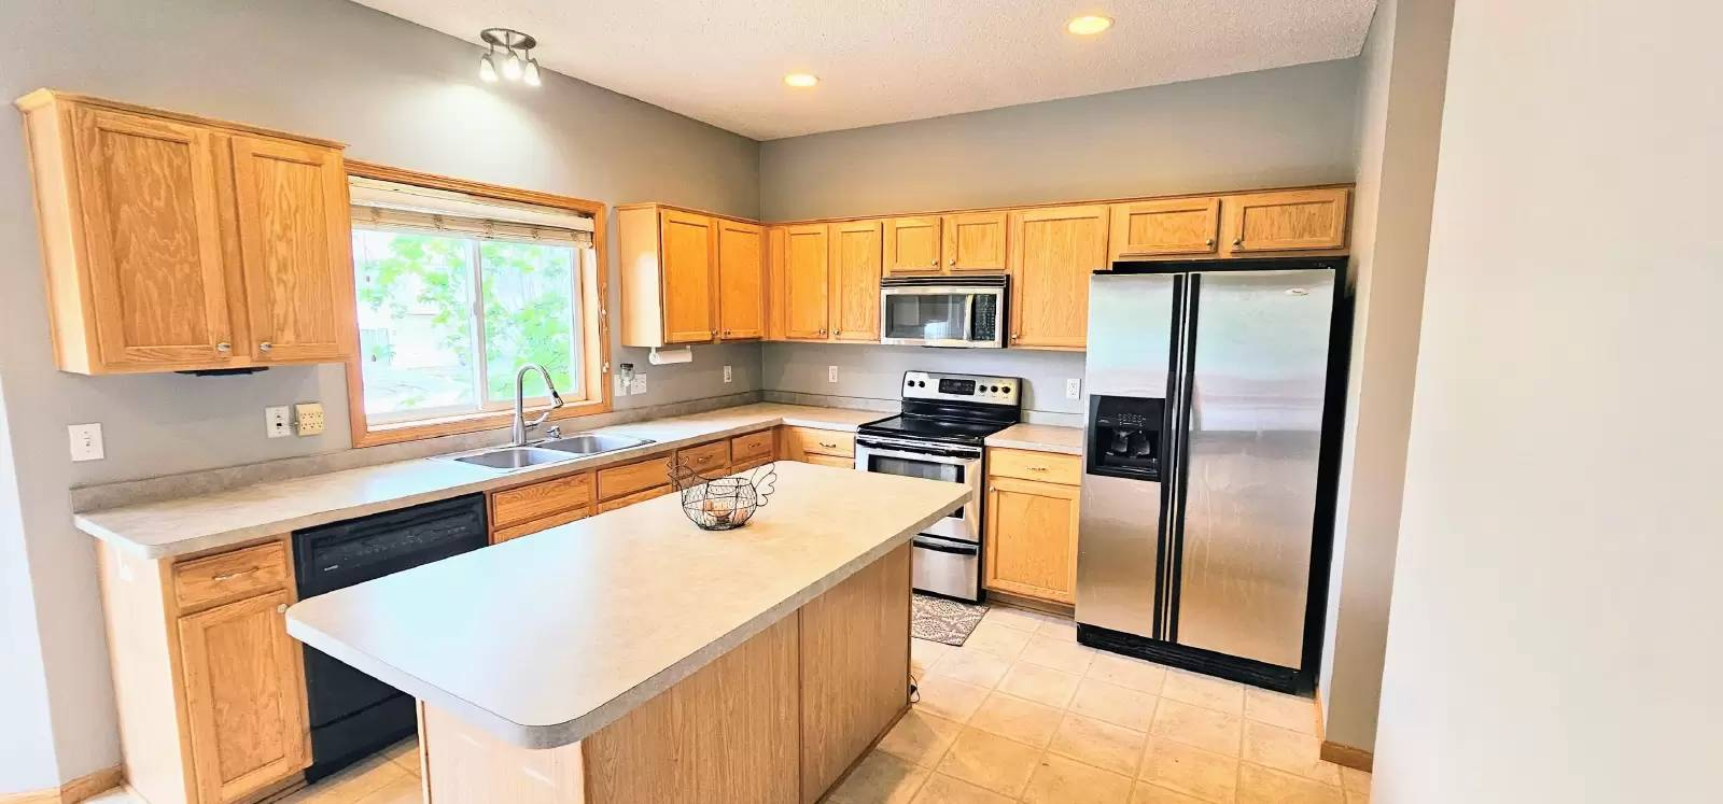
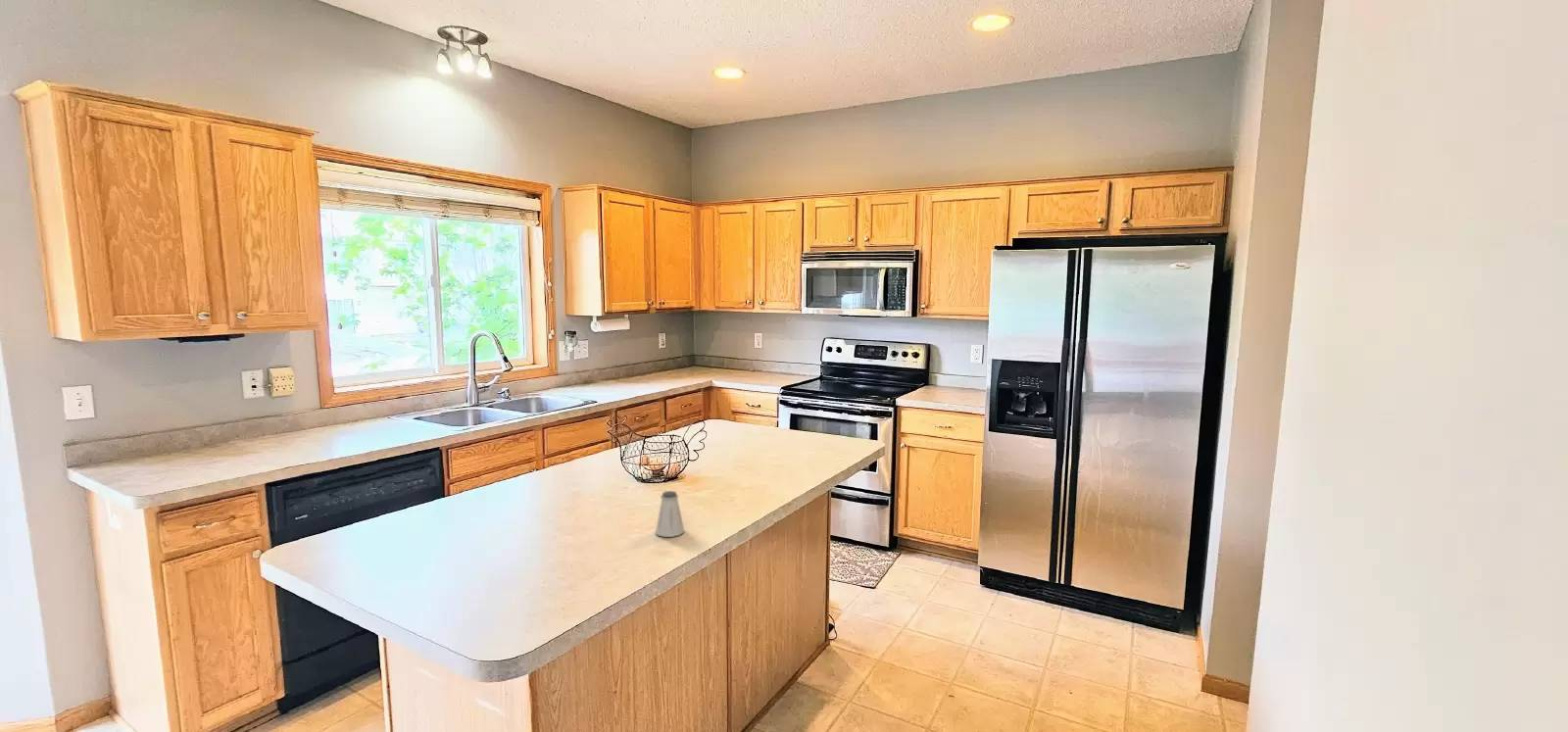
+ saltshaker [655,490,685,538]
